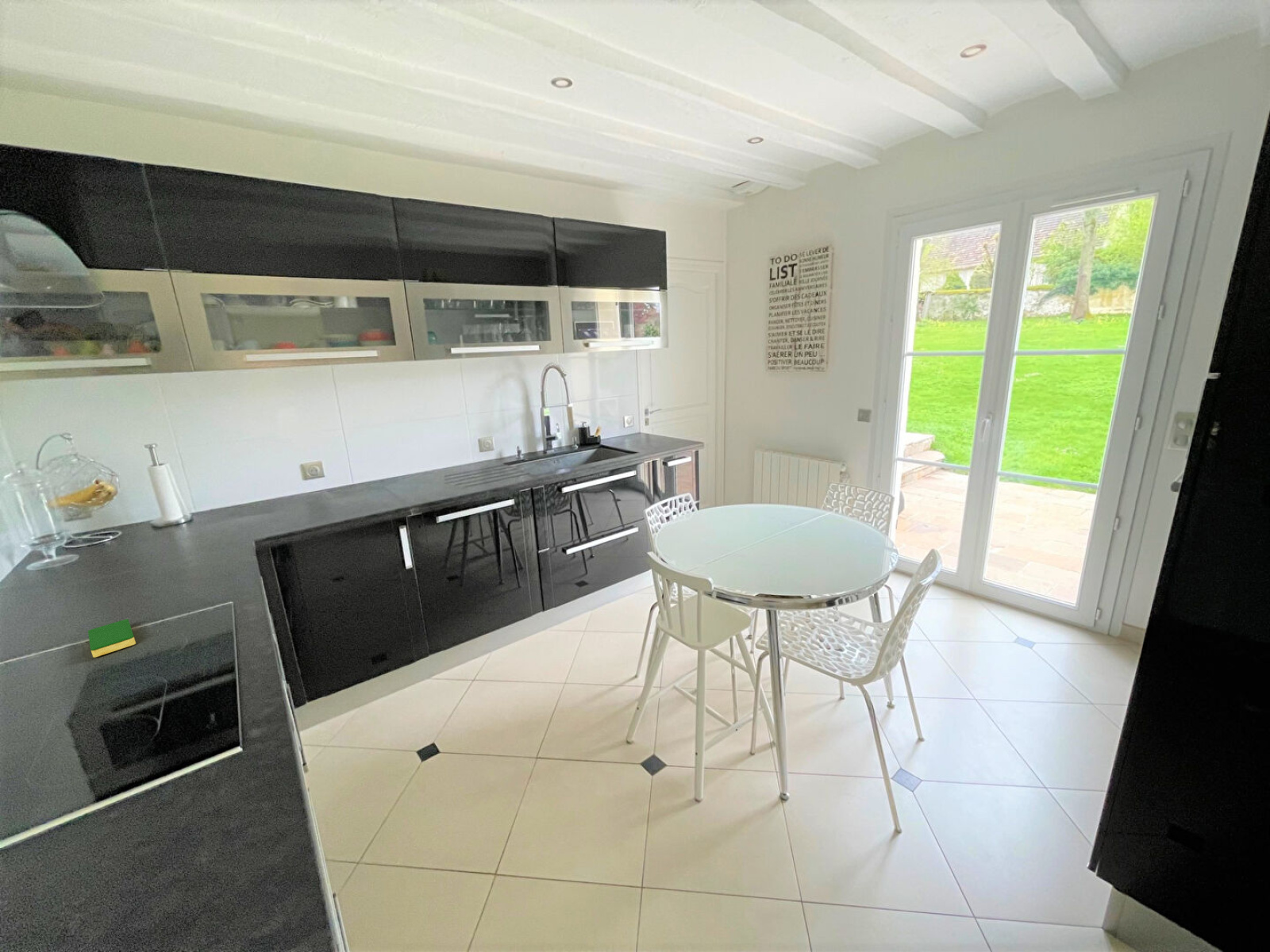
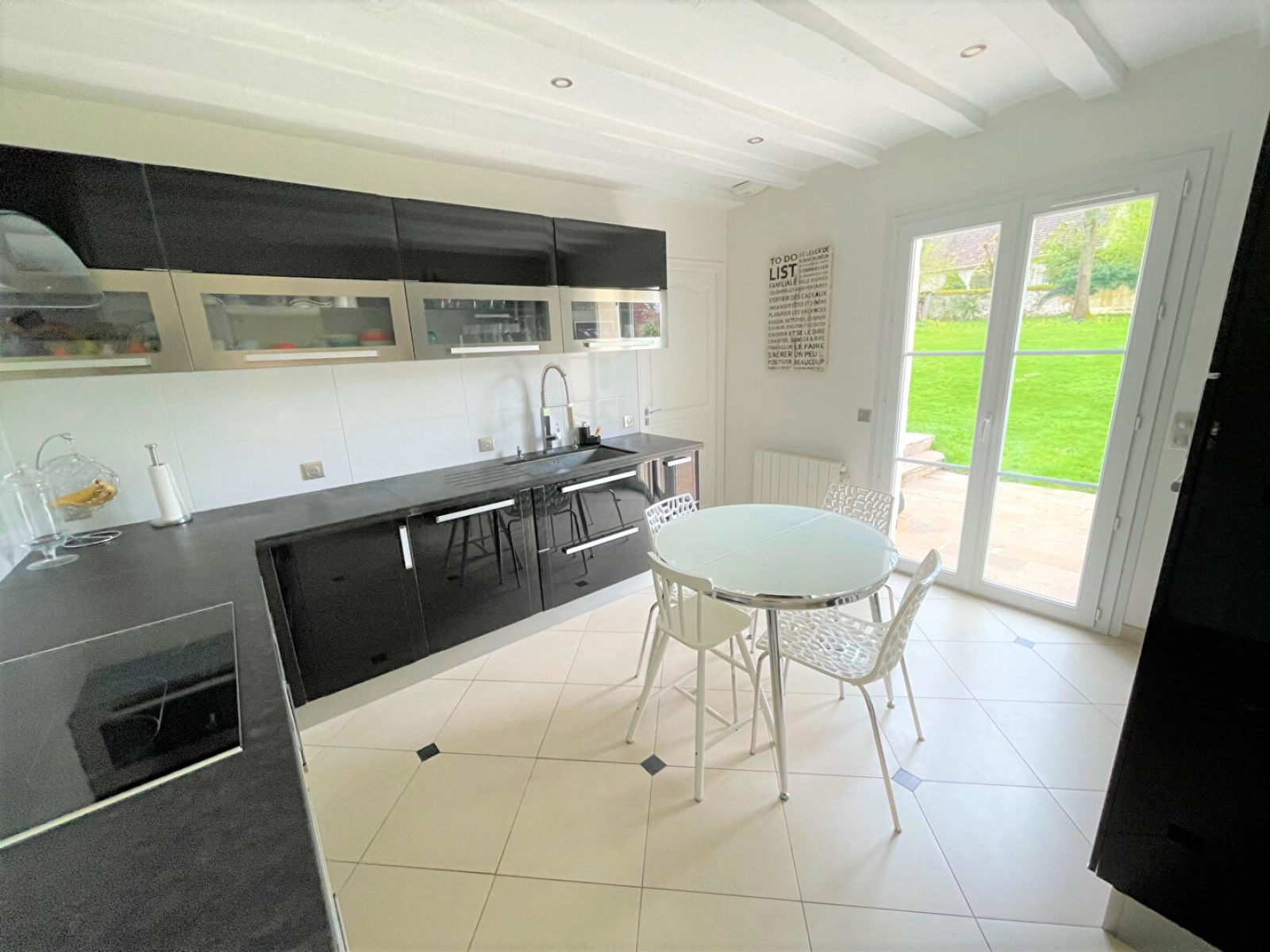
- dish sponge [87,618,137,658]
